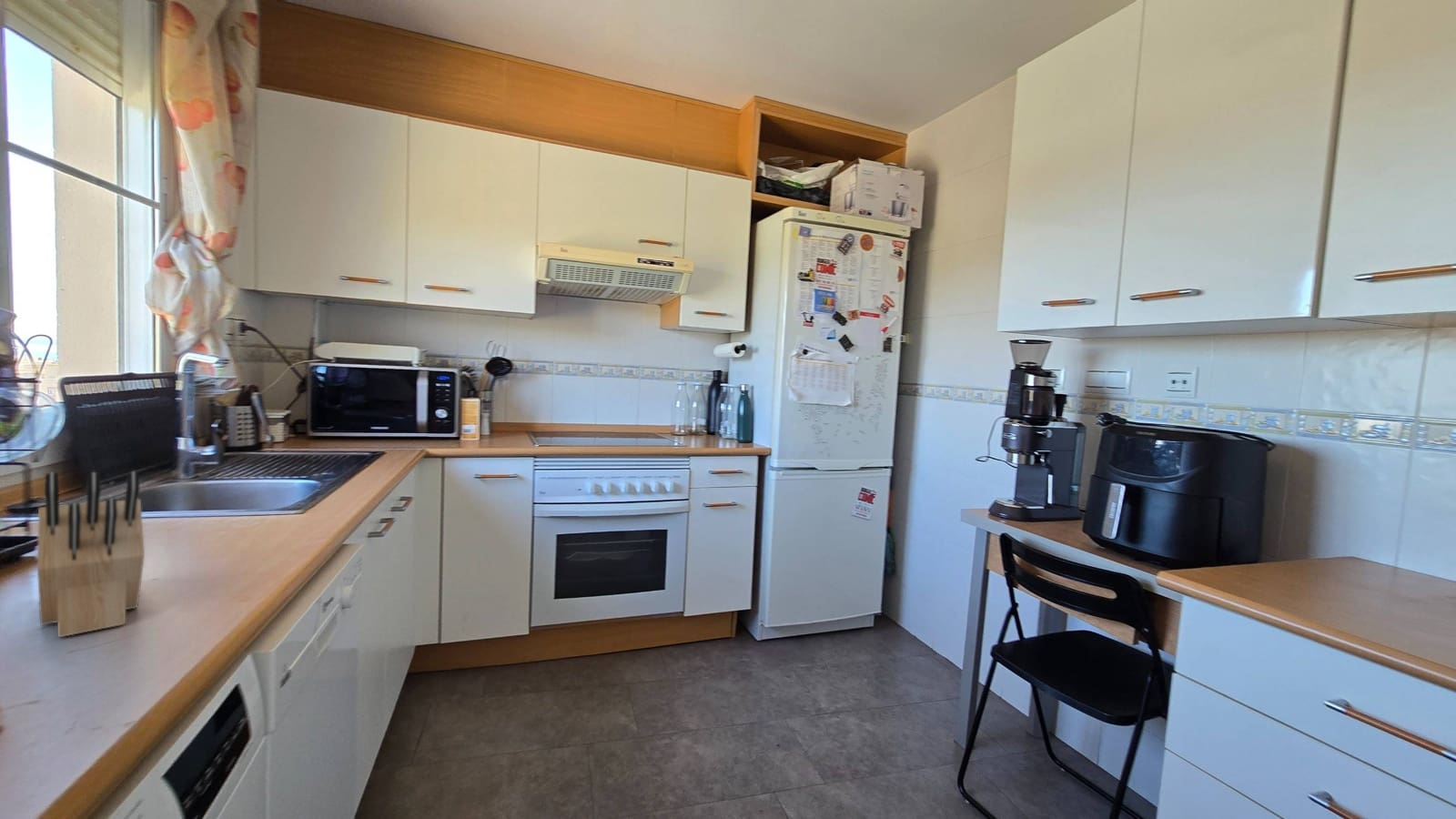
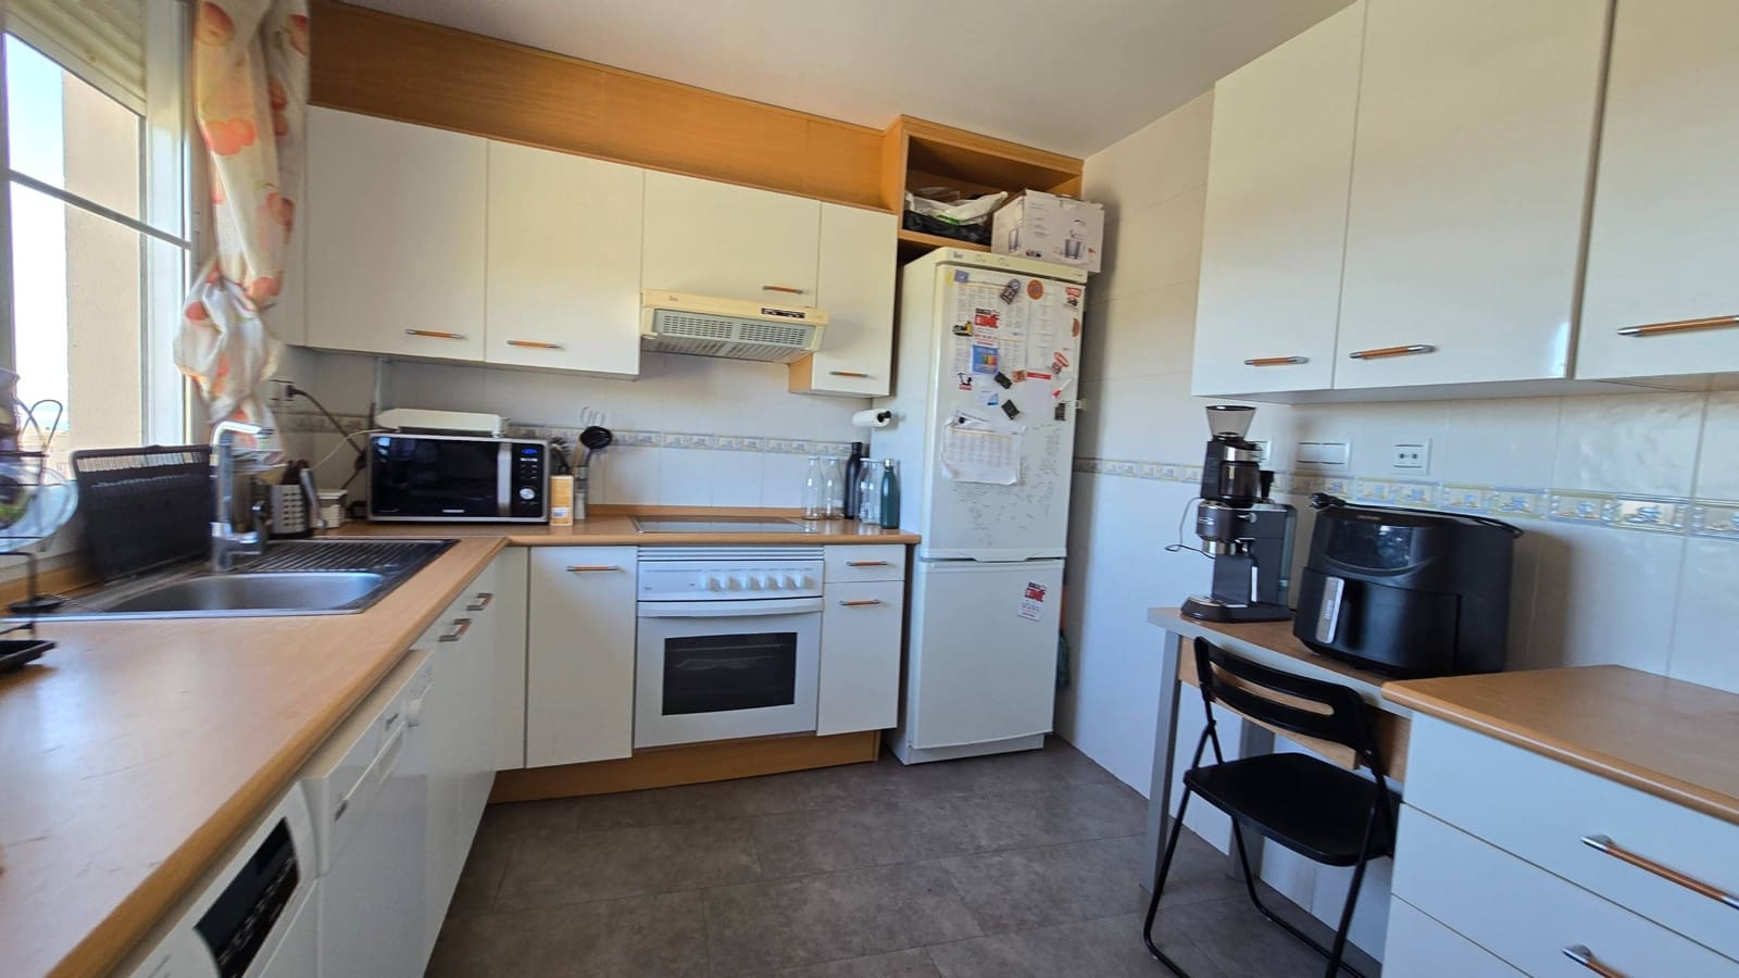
- knife block [36,470,146,638]
